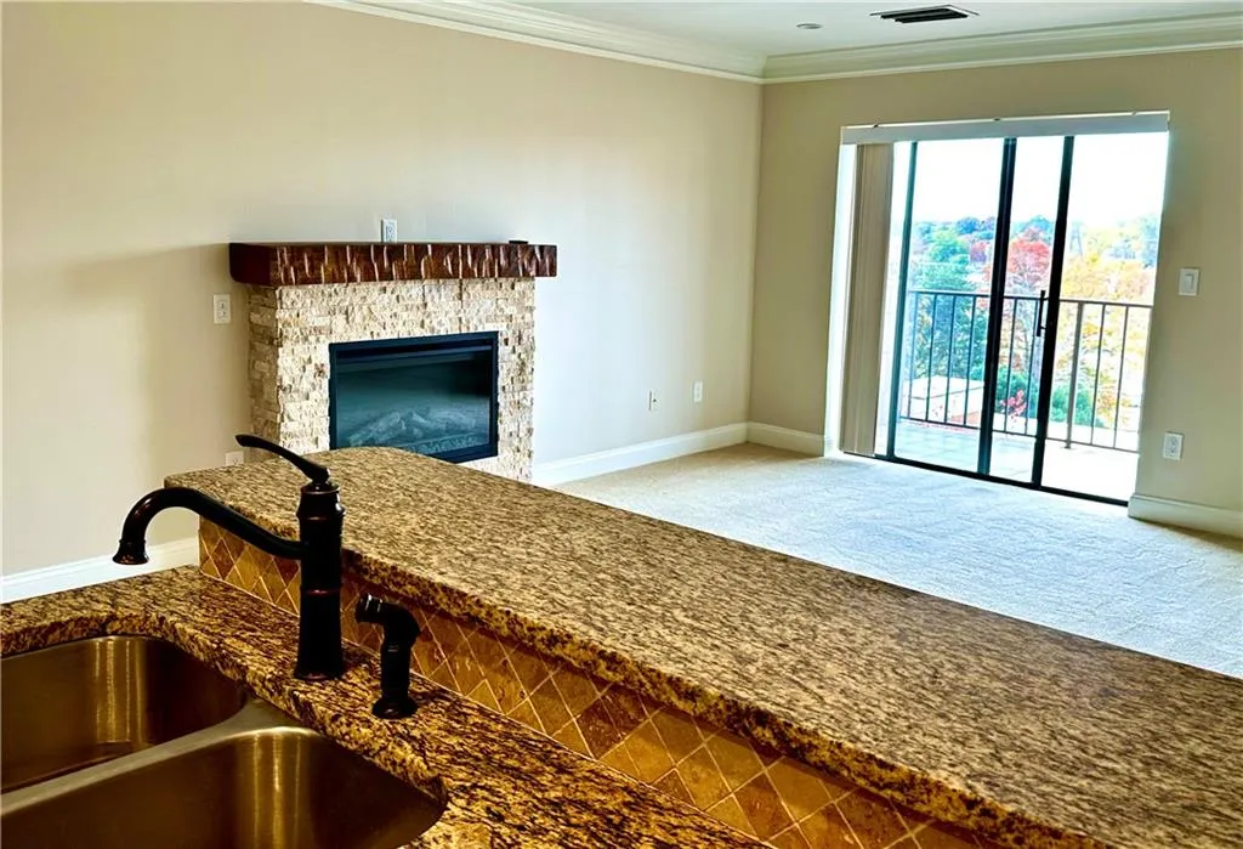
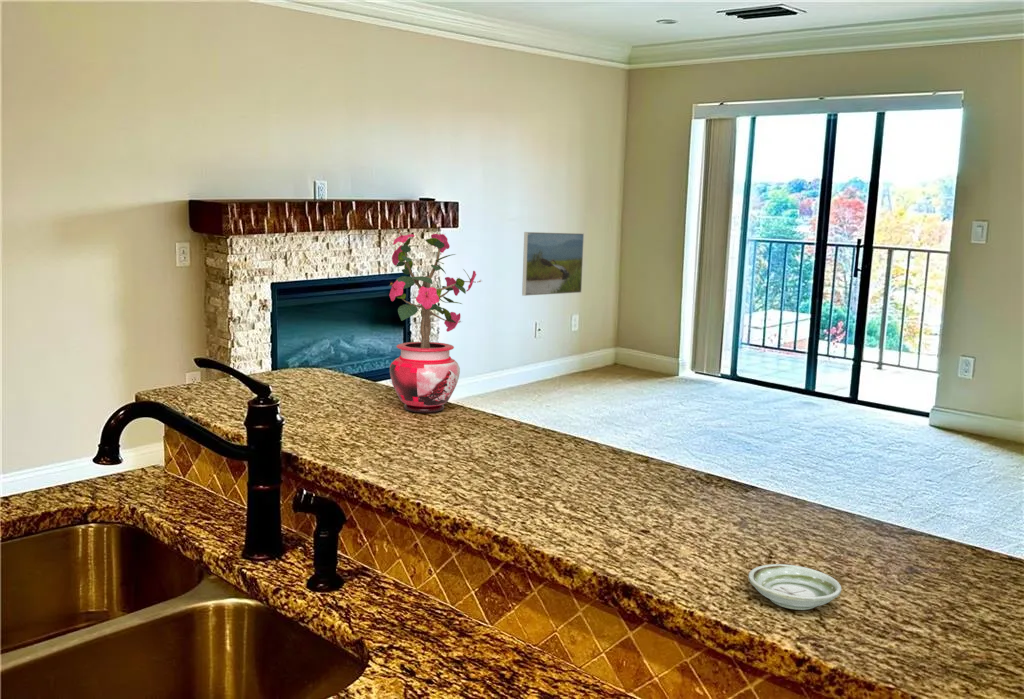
+ potted plant [388,228,482,413]
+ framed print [521,231,585,297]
+ saucer [747,563,842,611]
